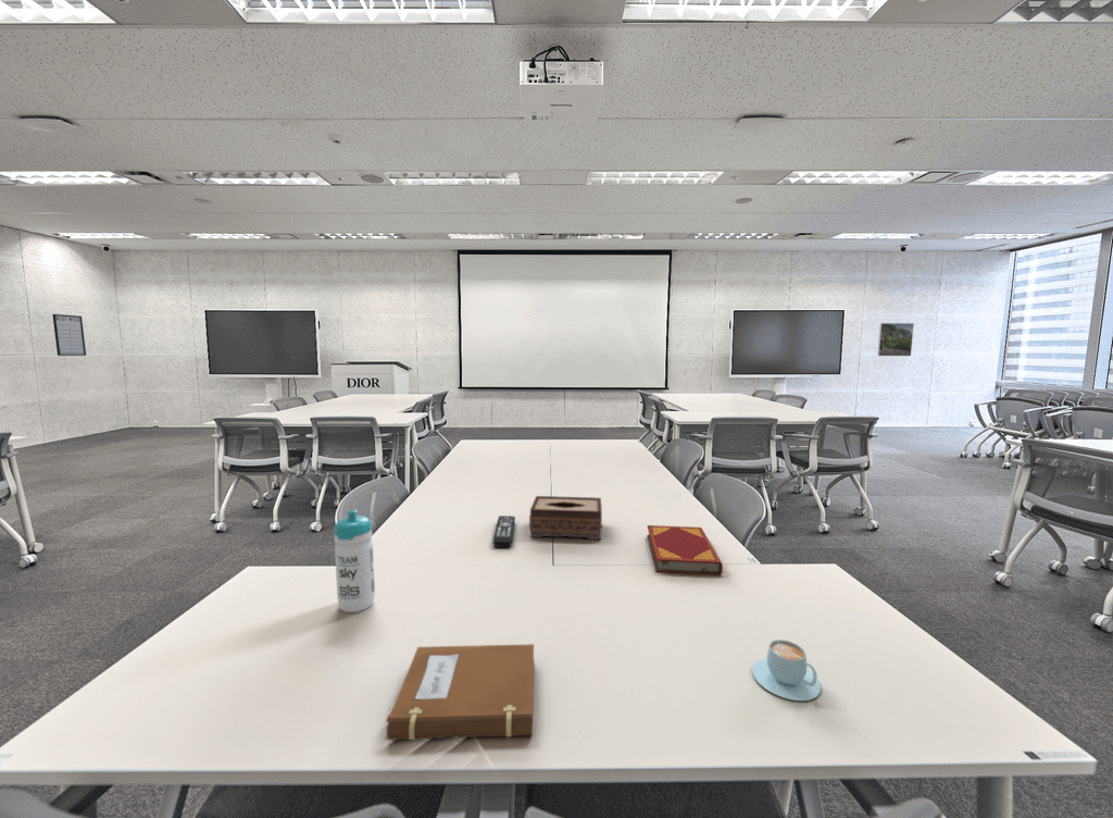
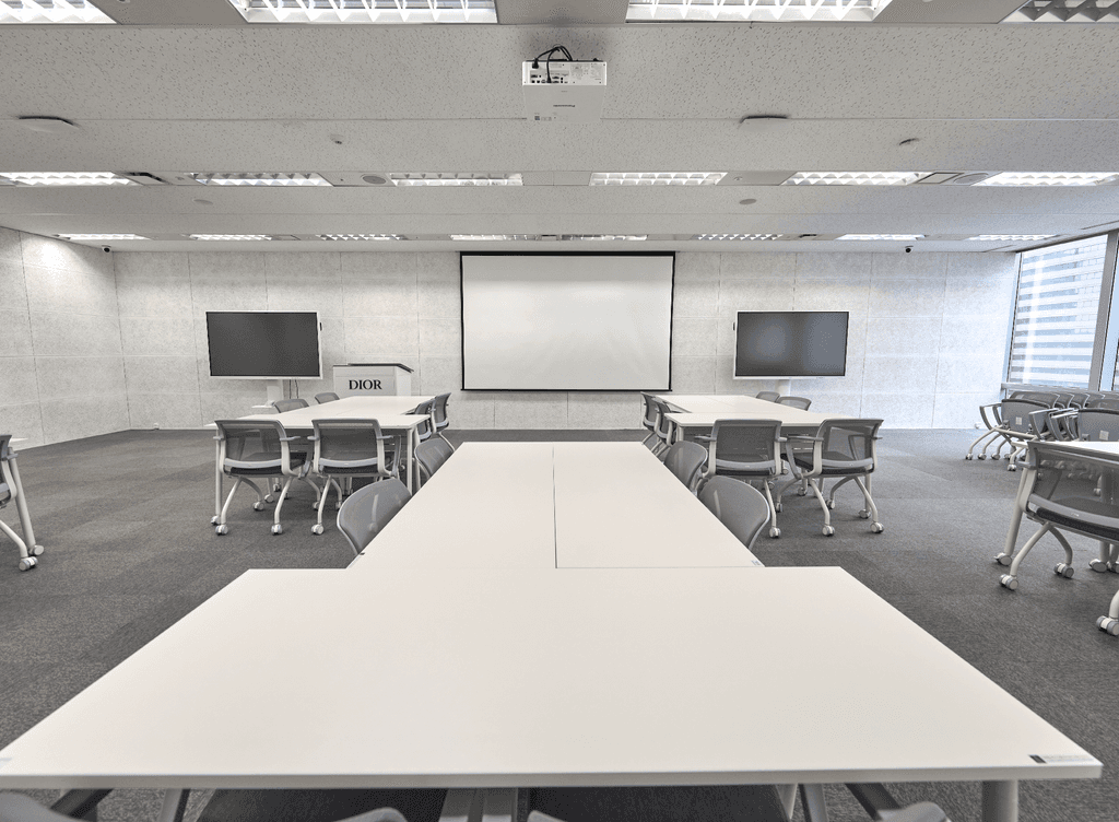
- water bottle [333,508,376,614]
- hardback book [646,524,724,577]
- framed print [876,322,915,357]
- writing board [51,313,87,357]
- remote control [492,515,516,548]
- cappuccino [751,639,822,702]
- tissue box [528,495,603,541]
- notebook [383,643,535,741]
